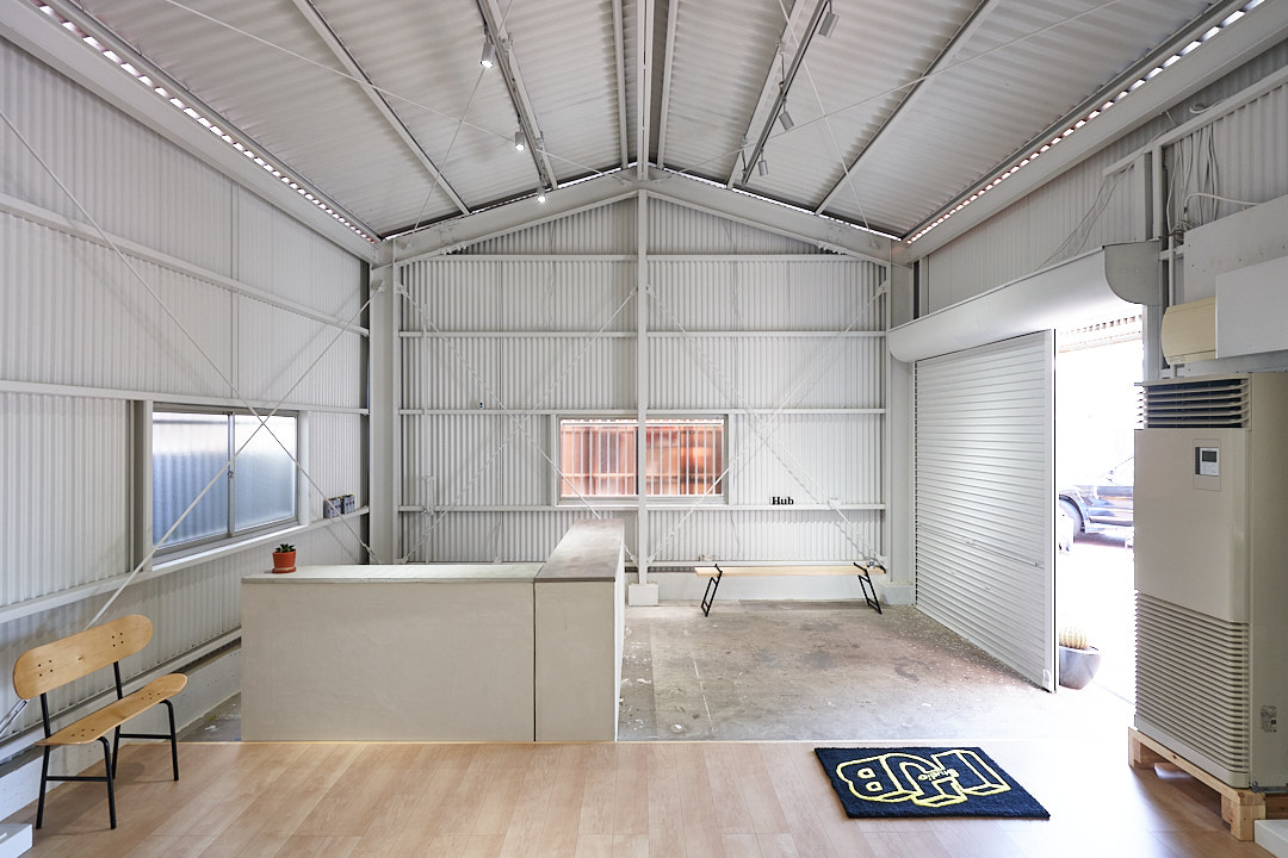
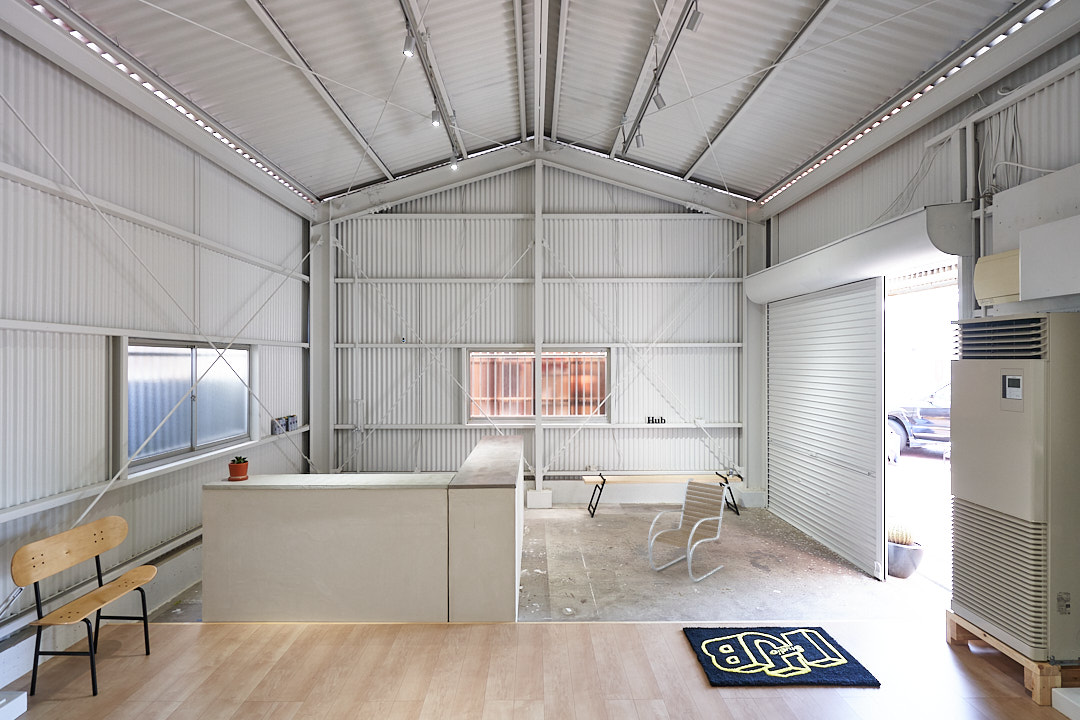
+ lounge chair [647,477,732,583]
